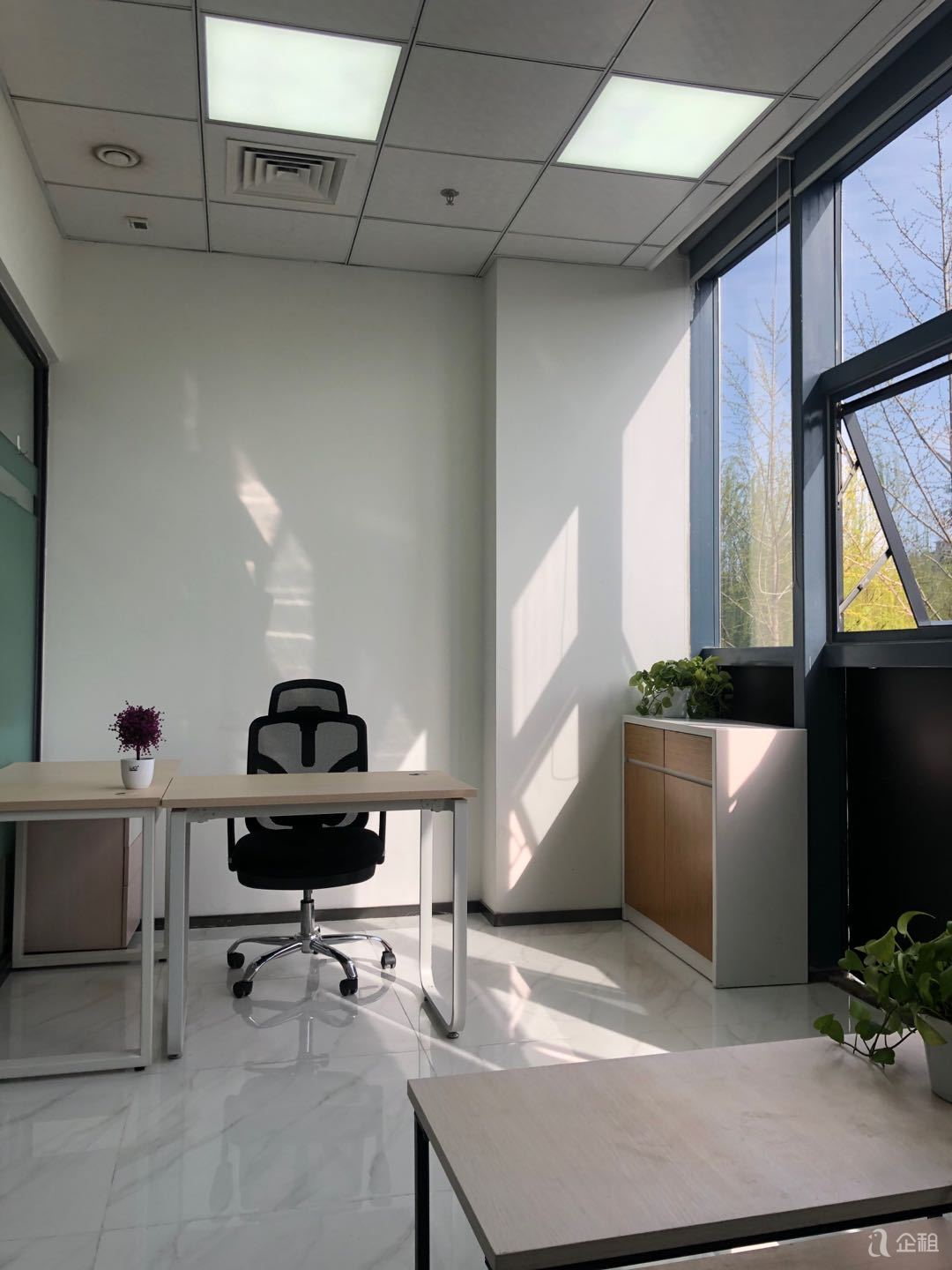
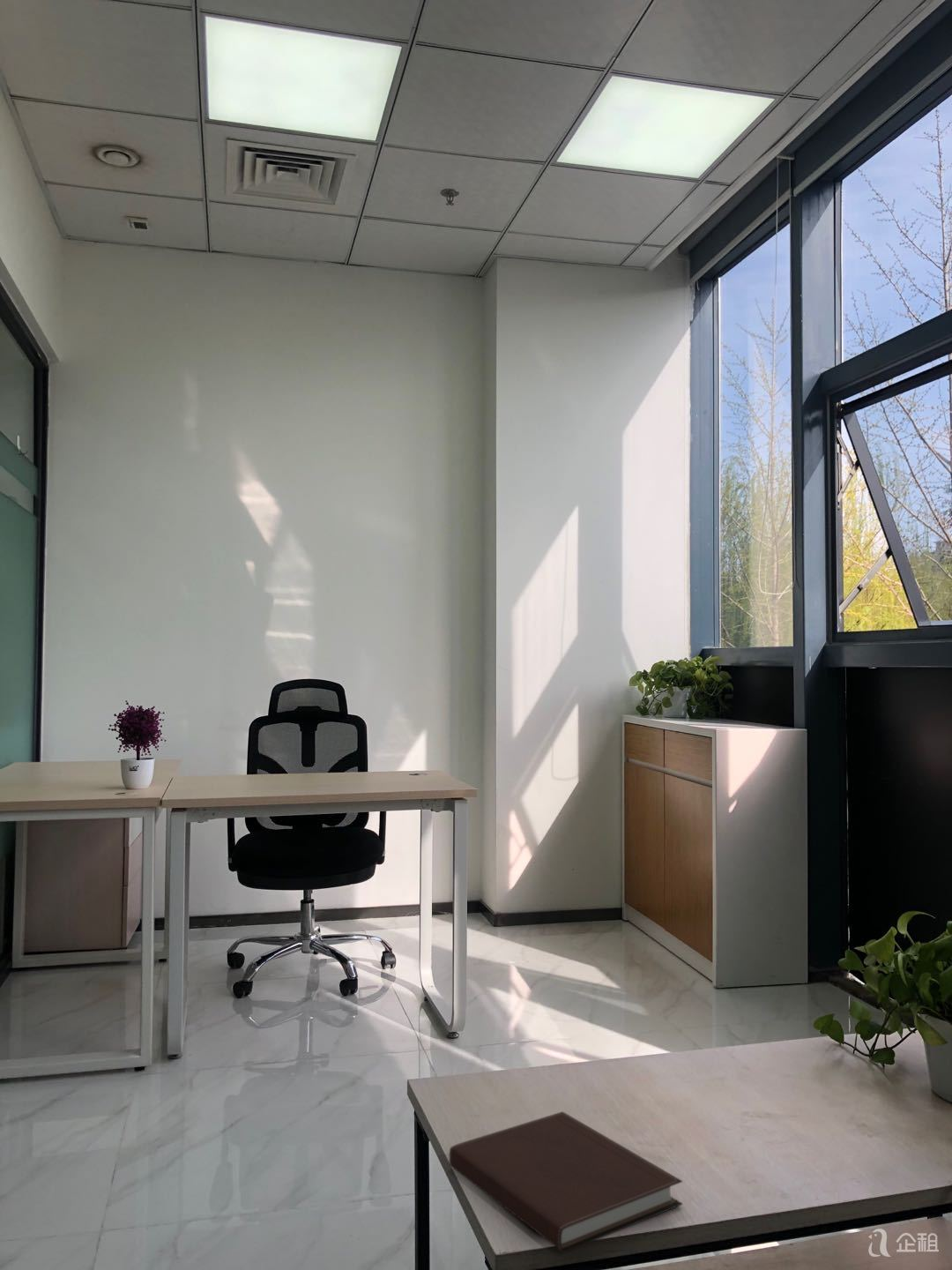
+ notebook [449,1110,683,1253]
